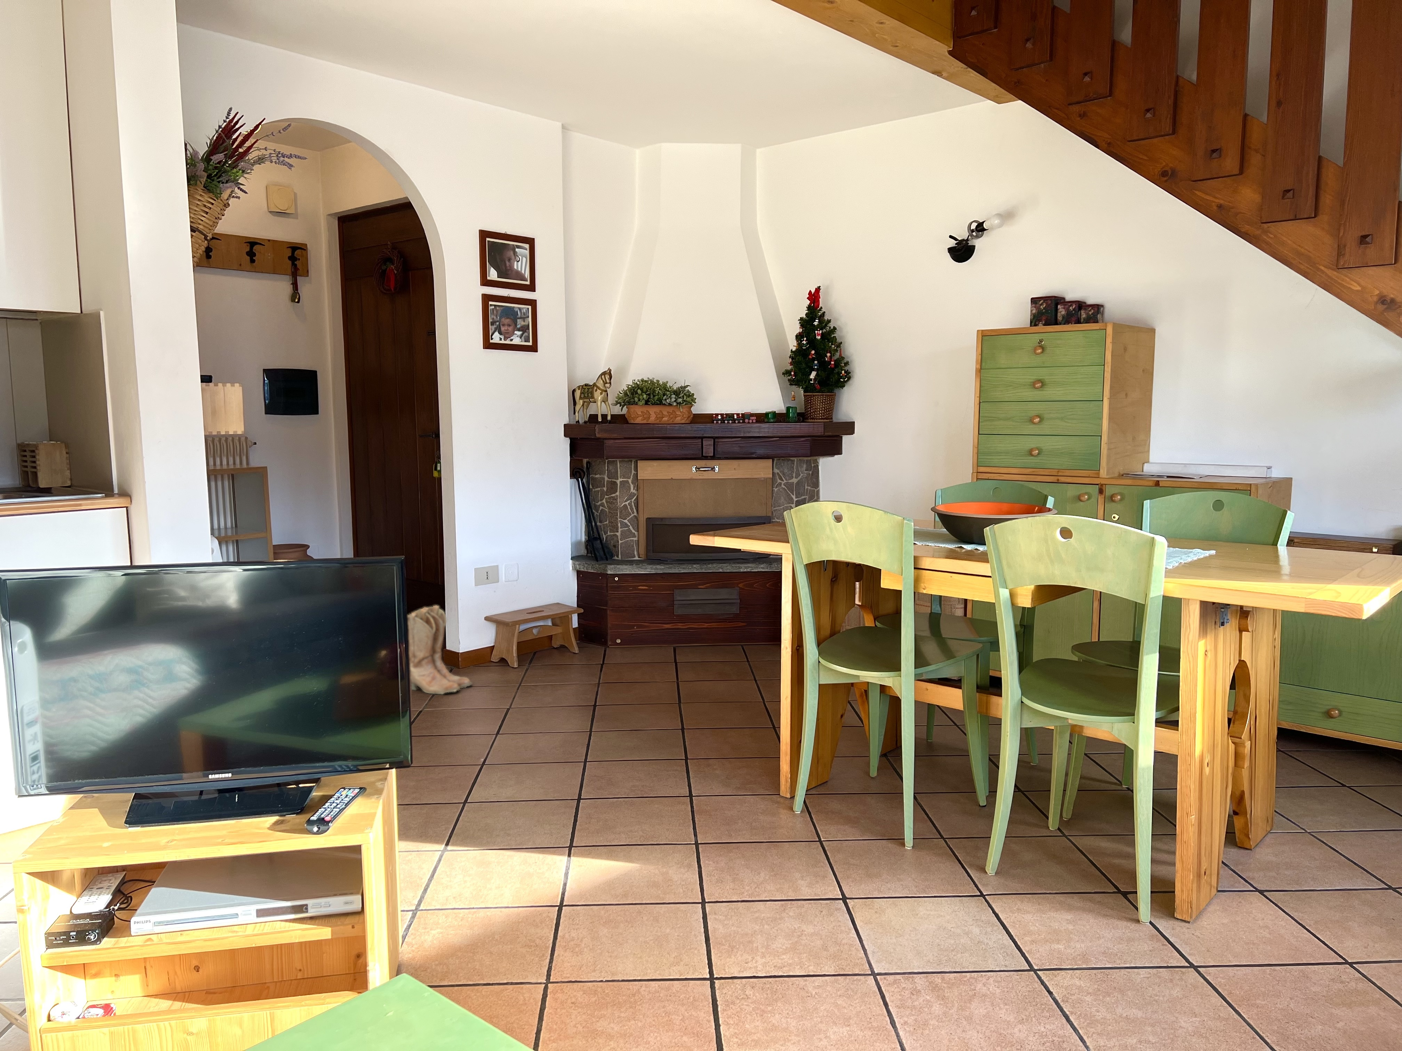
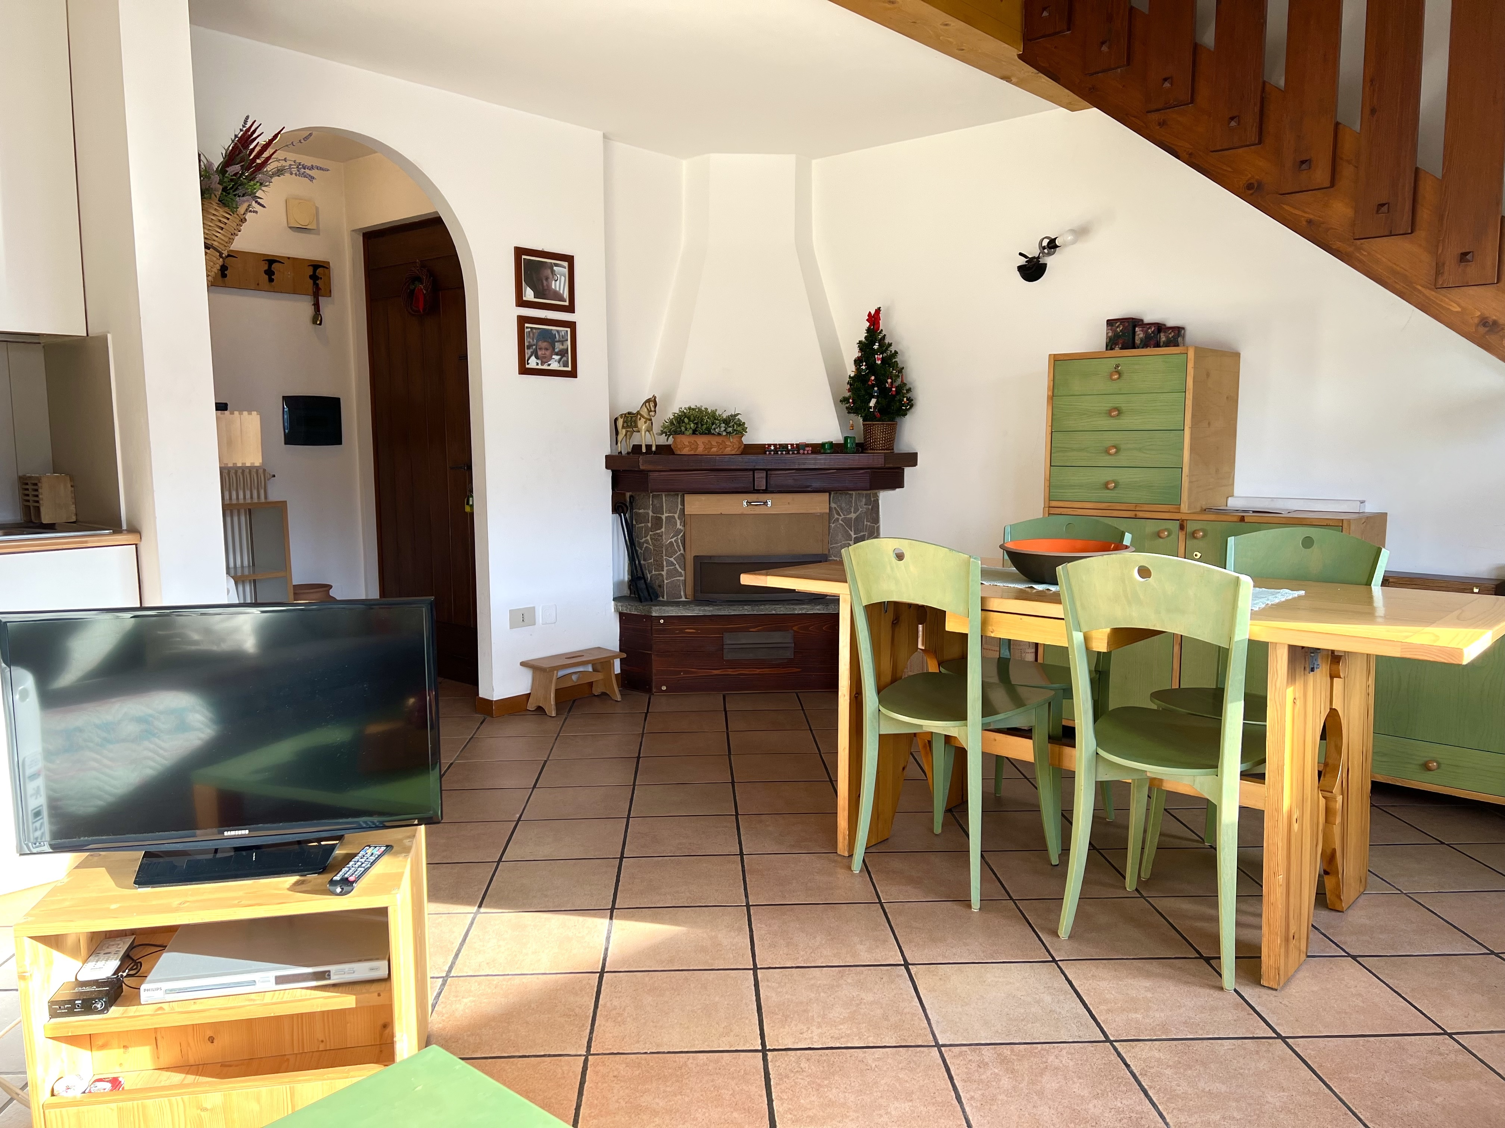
- boots [407,605,472,694]
